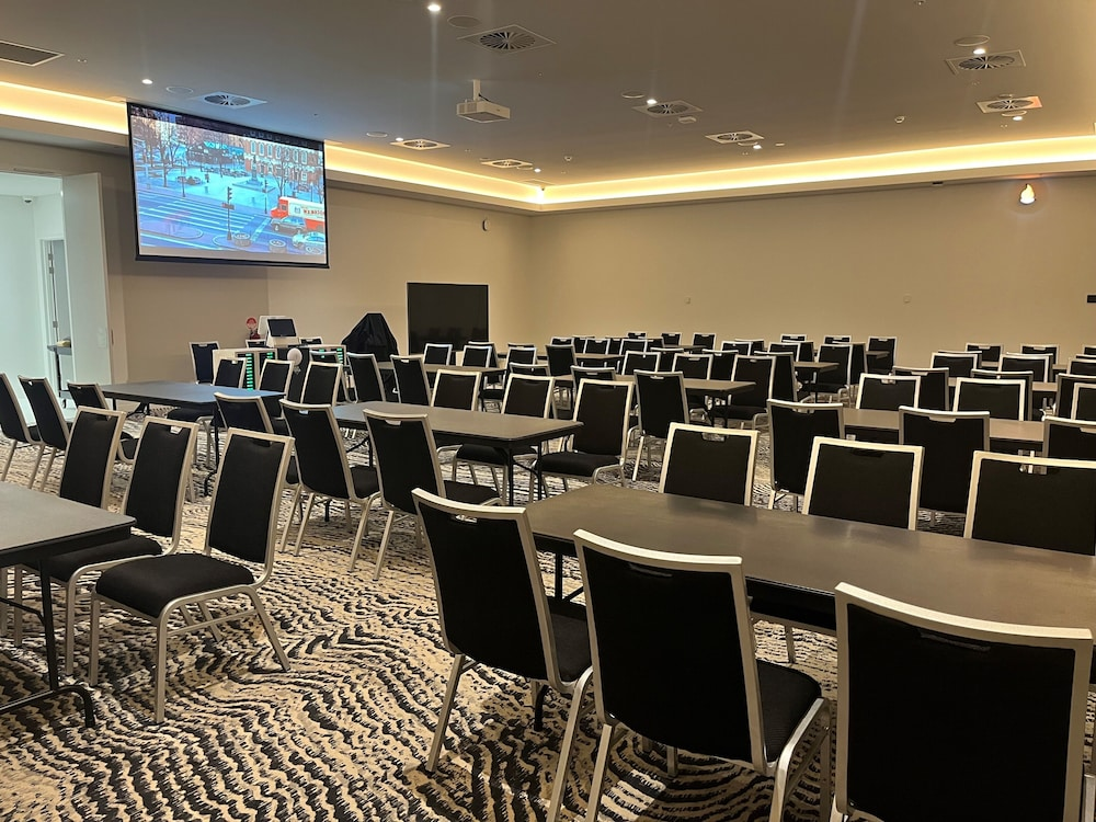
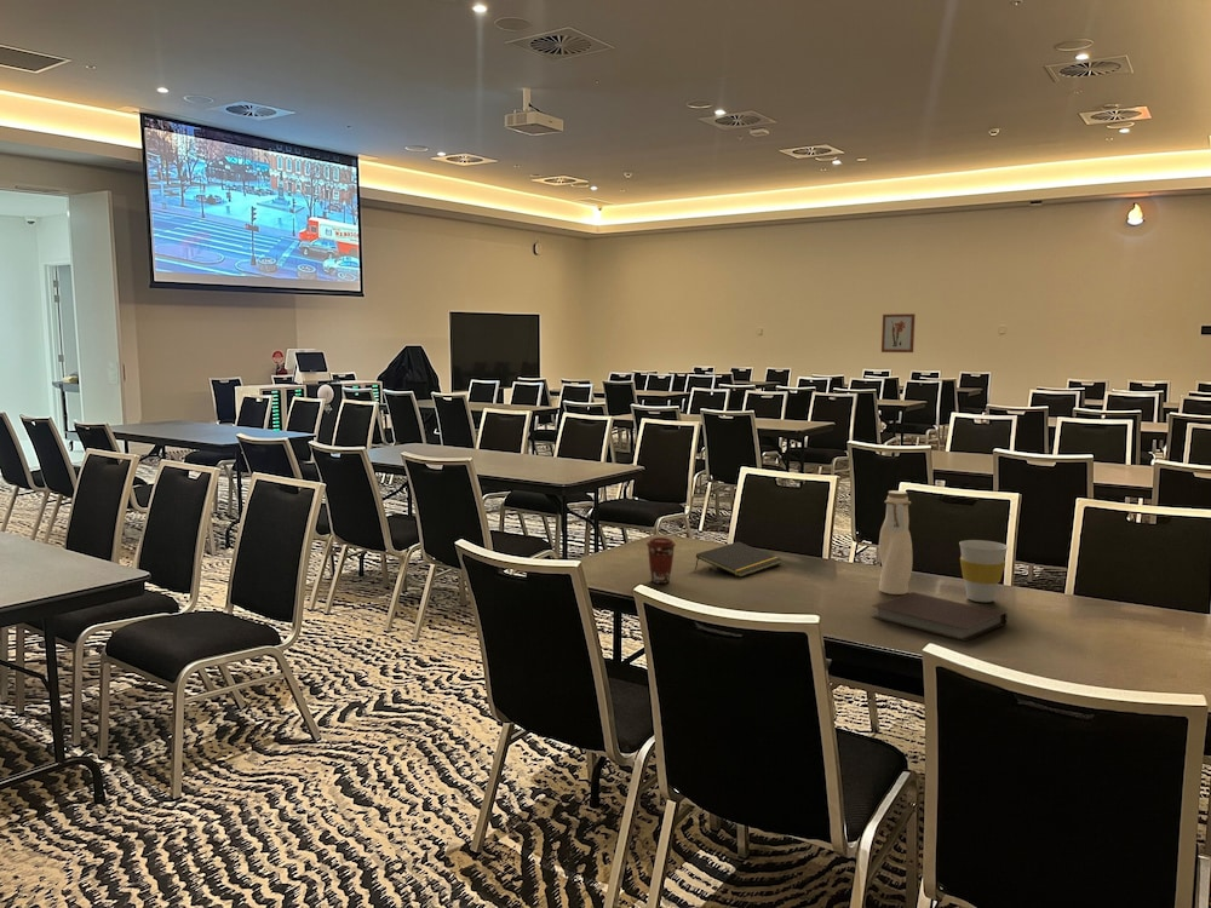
+ cup [958,539,1009,603]
+ coffee cup [645,536,677,585]
+ notepad [694,541,782,579]
+ wall art [880,312,917,354]
+ notebook [869,591,1009,643]
+ water bottle [878,489,913,596]
